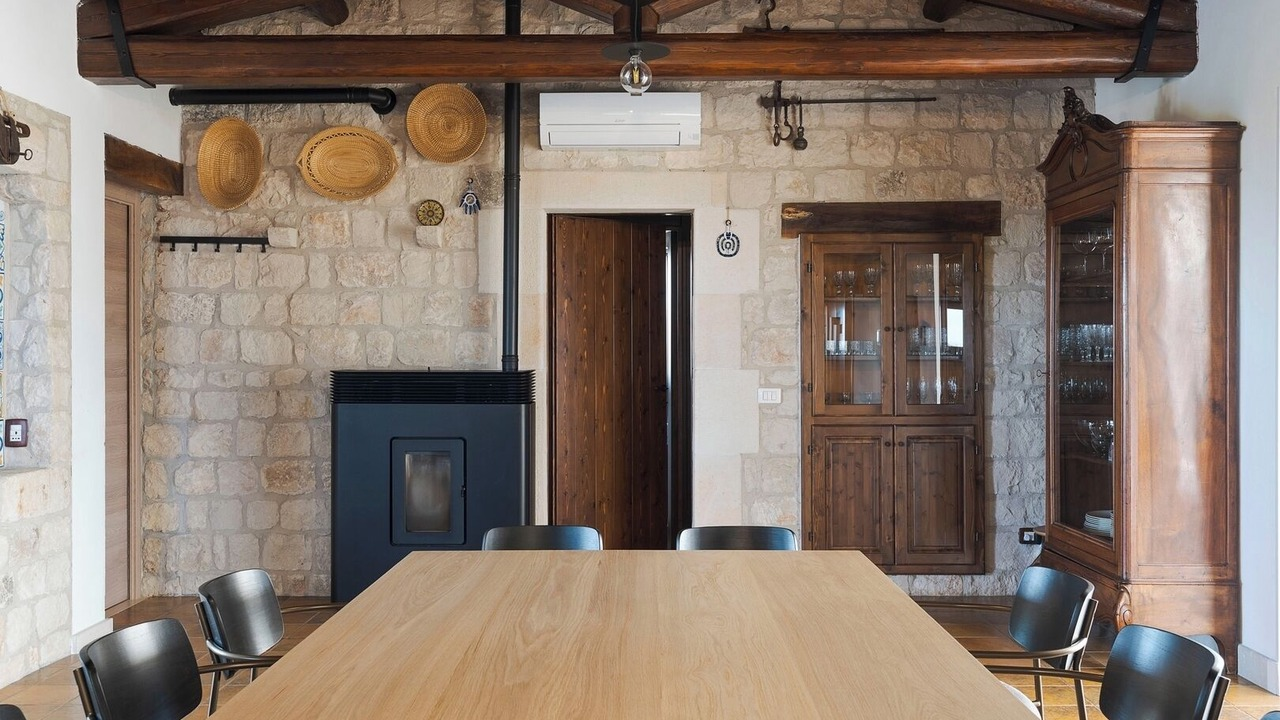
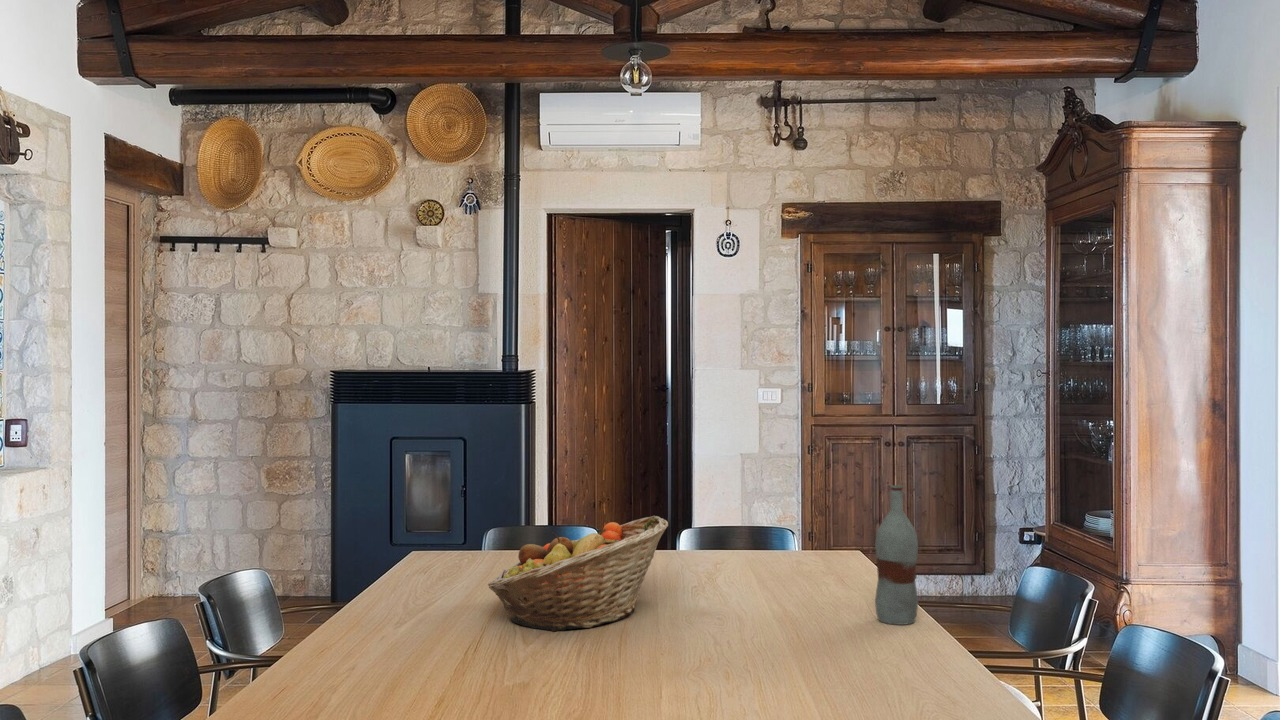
+ bottle [874,484,919,626]
+ fruit basket [487,515,669,632]
